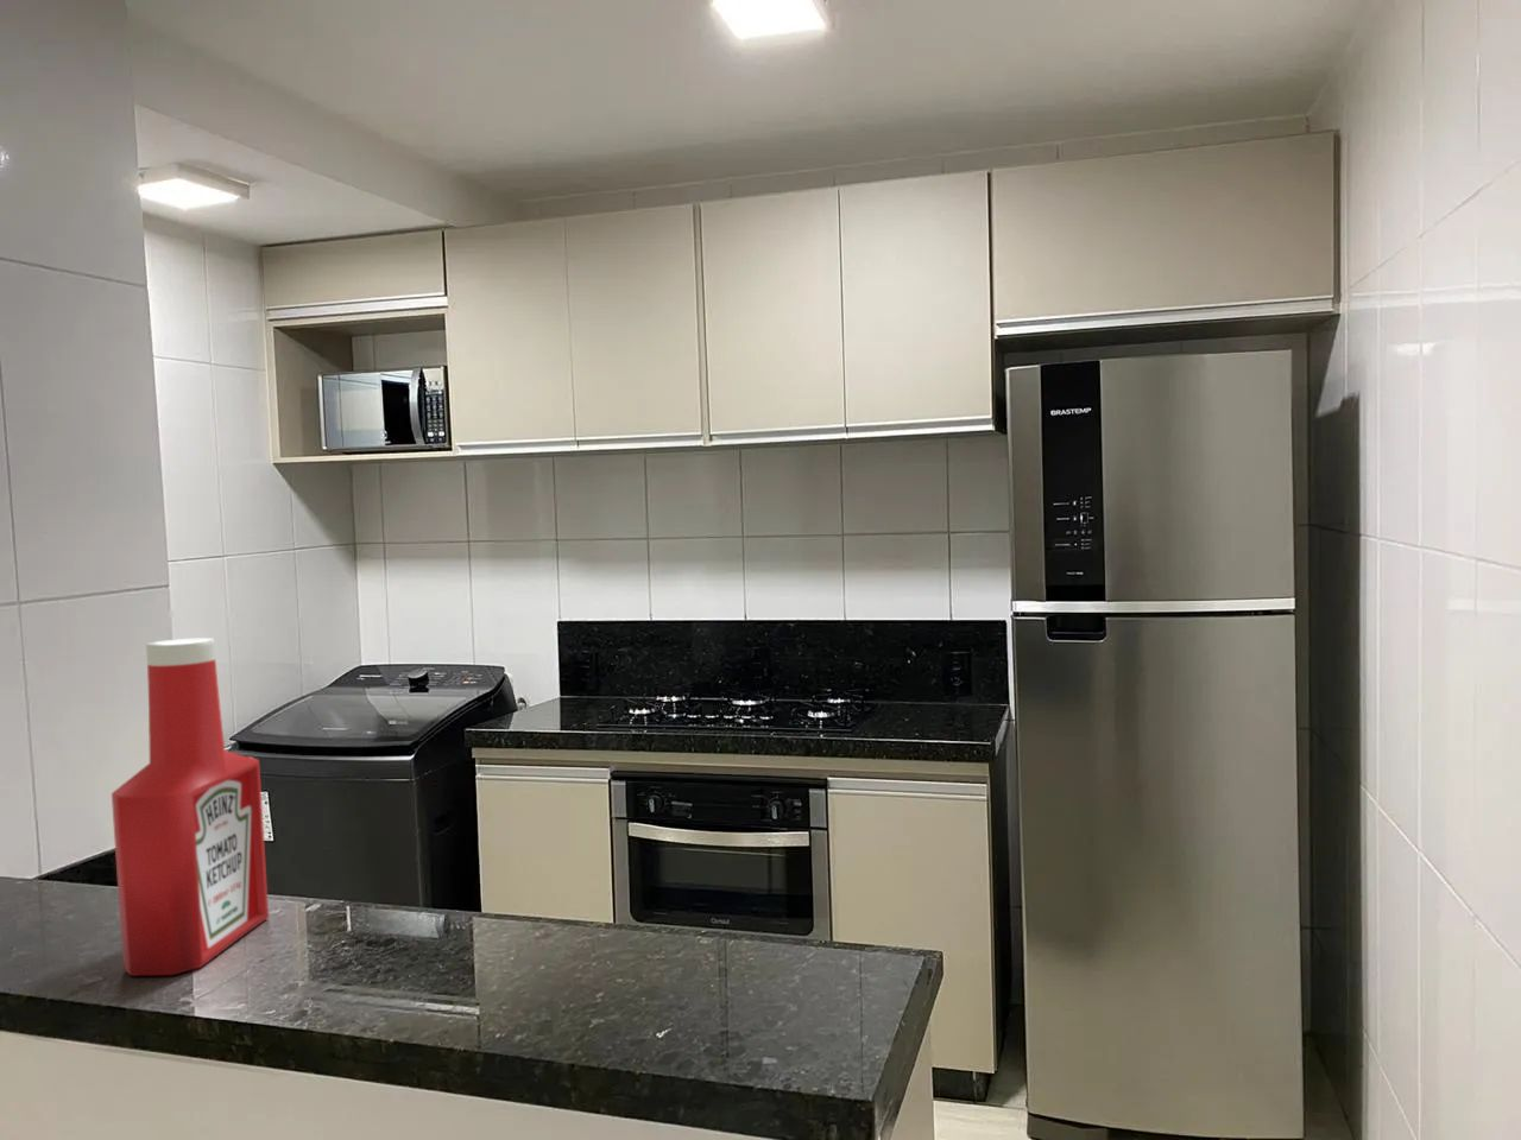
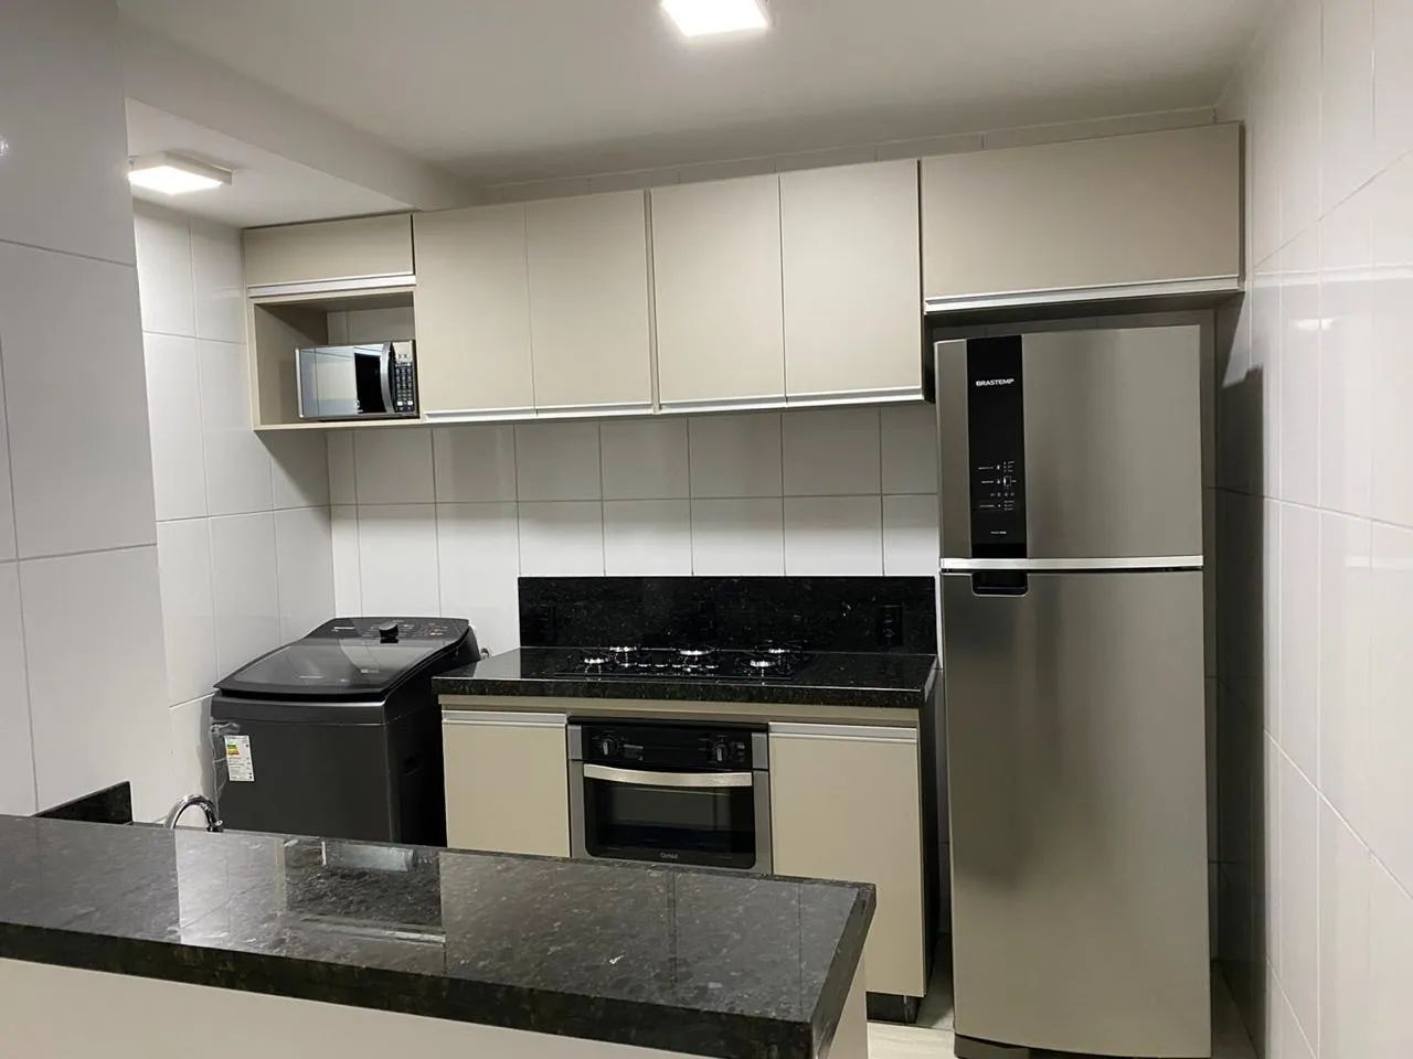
- soap bottle [110,637,269,977]
